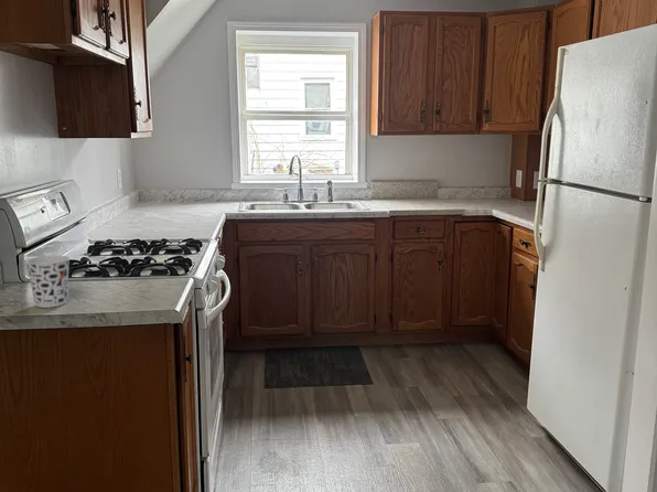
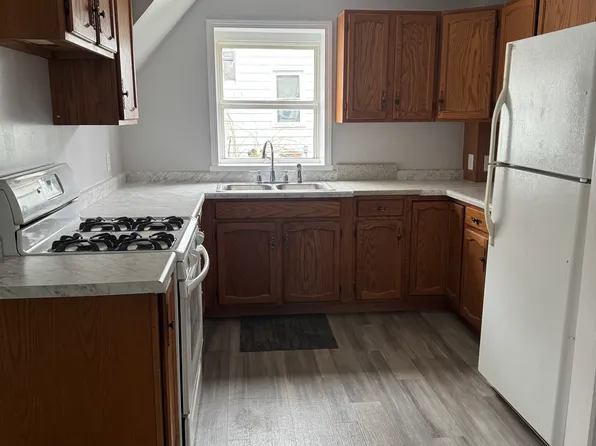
- cup [24,255,71,309]
